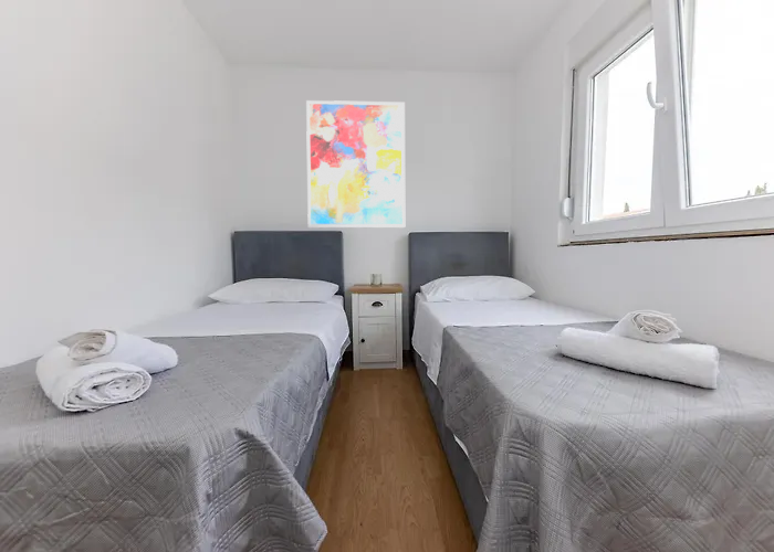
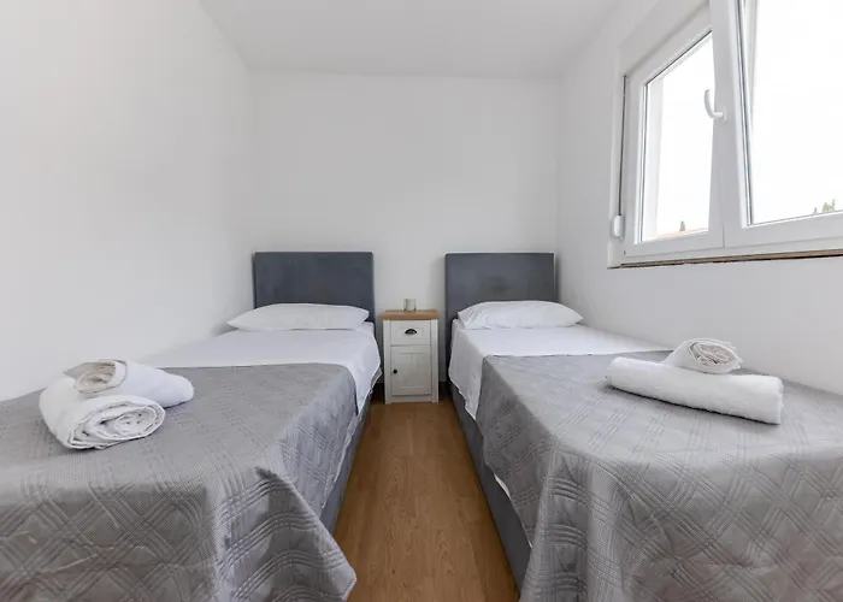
- wall art [305,99,406,229]
